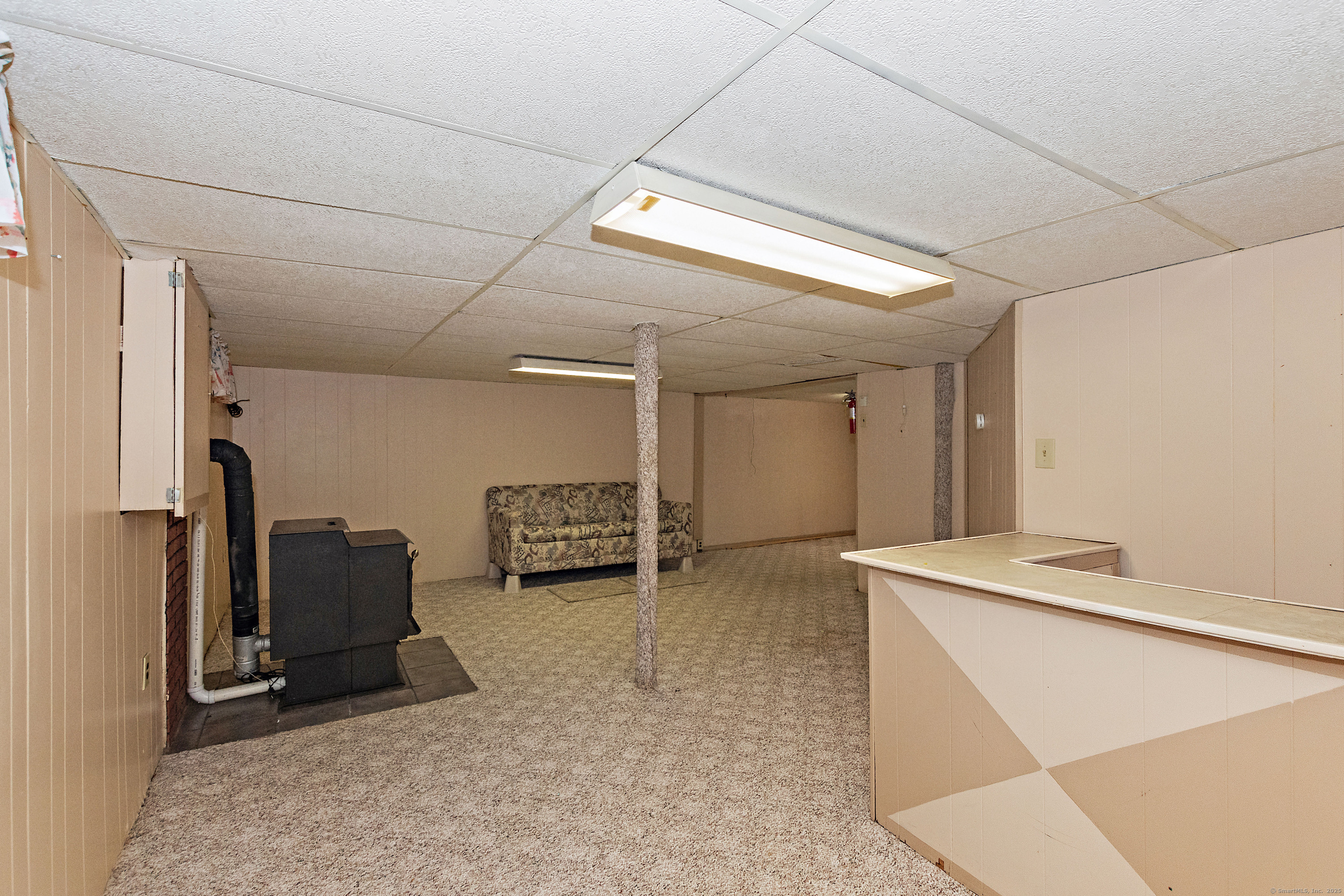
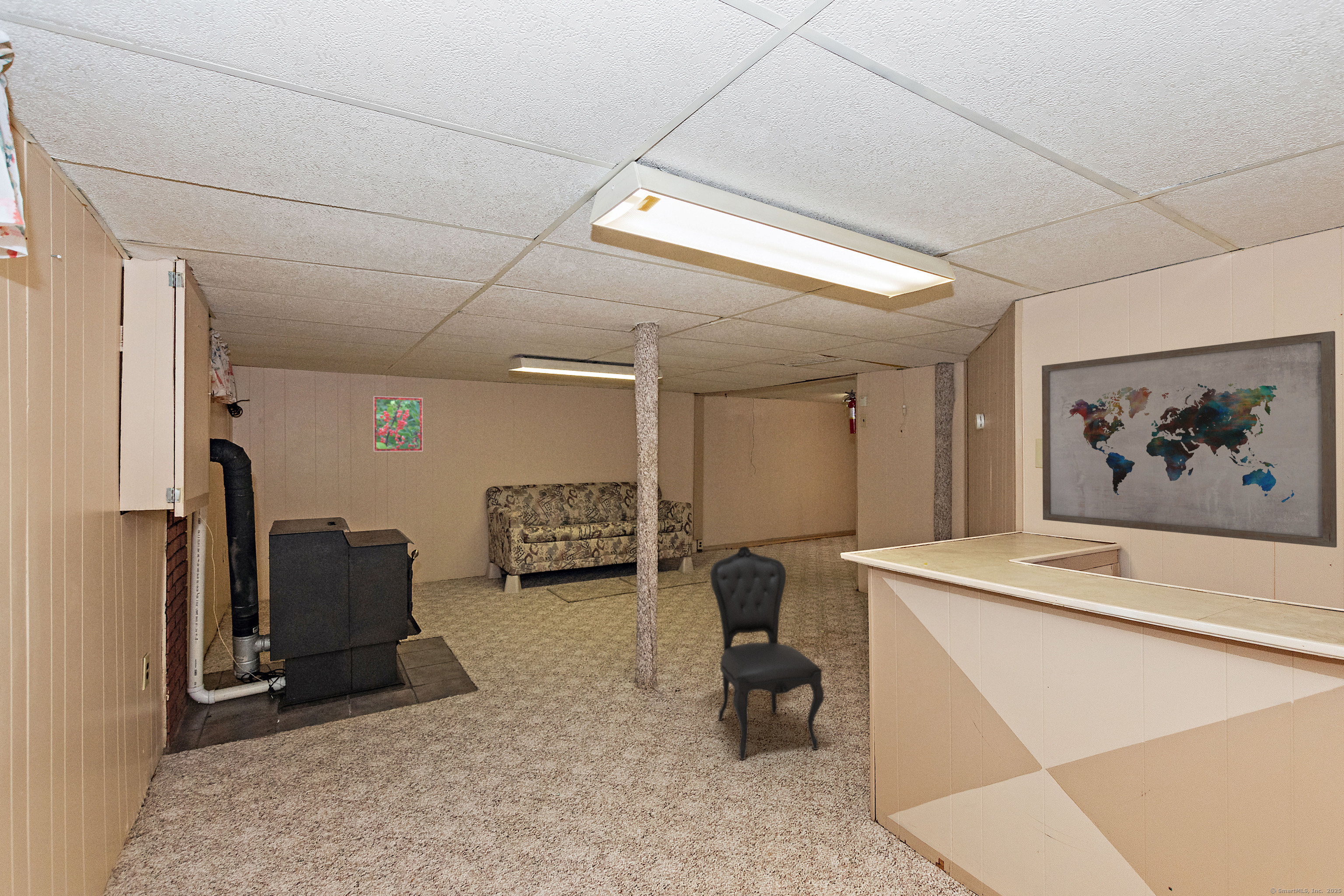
+ wall art [1041,330,1337,548]
+ dining chair [710,546,825,760]
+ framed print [373,395,423,452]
